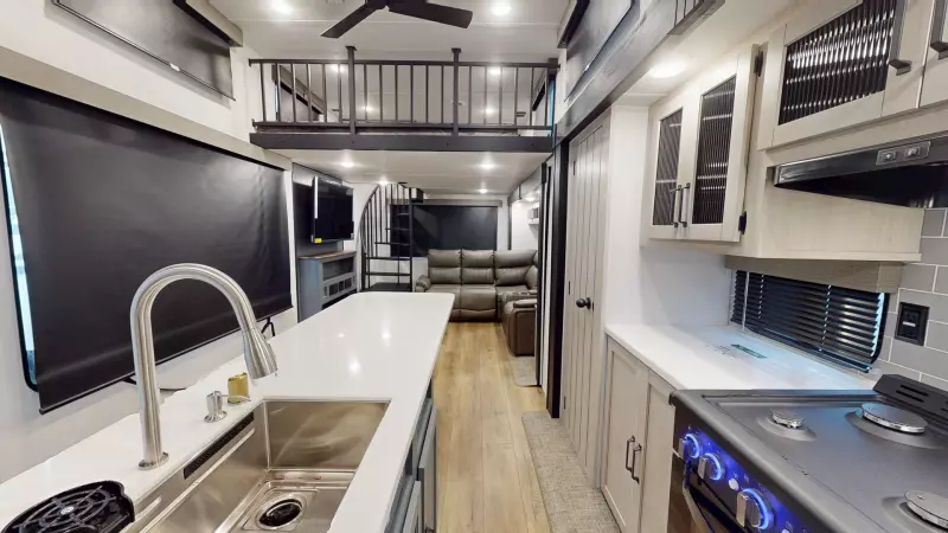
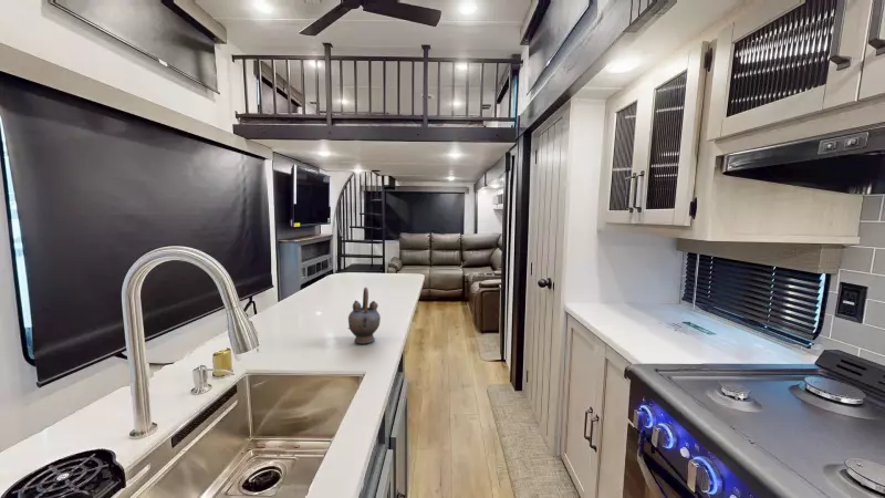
+ teapot [347,287,382,344]
